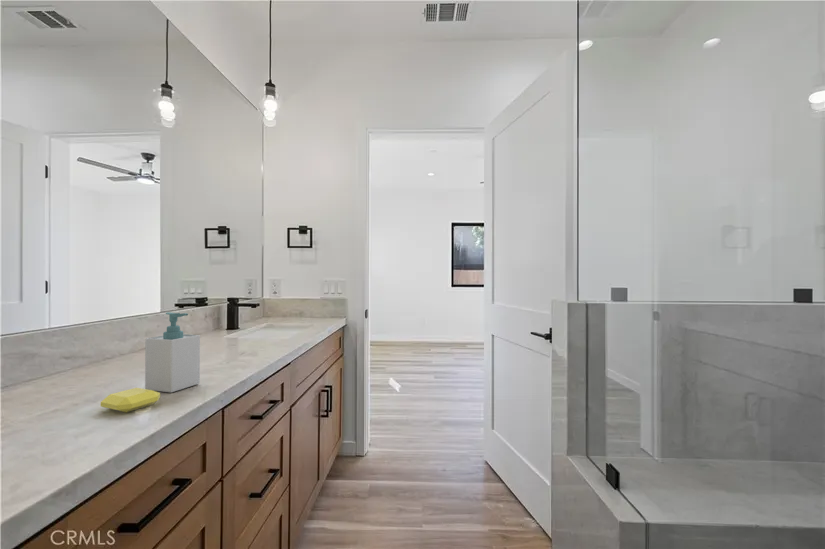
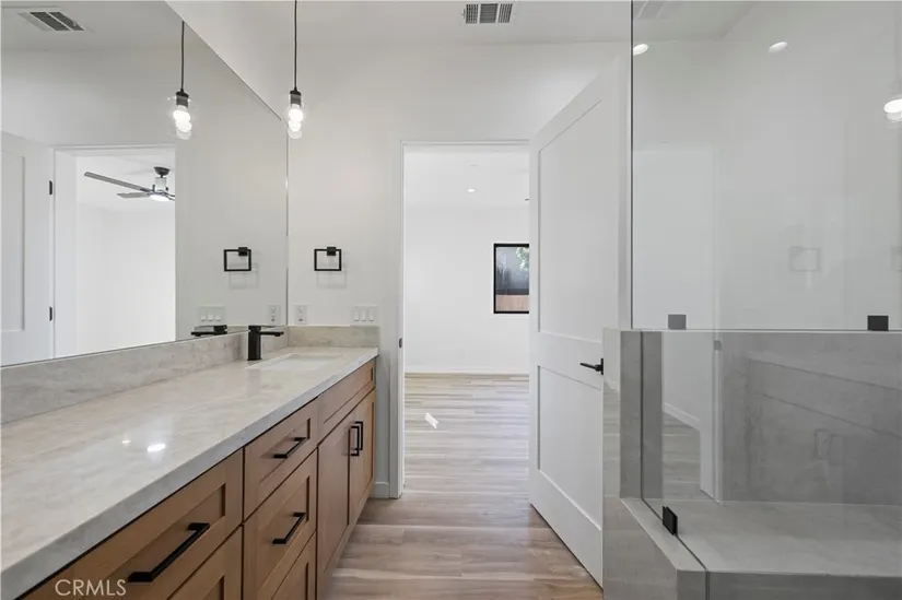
- soap bar [100,387,161,413]
- soap bottle [144,311,201,393]
